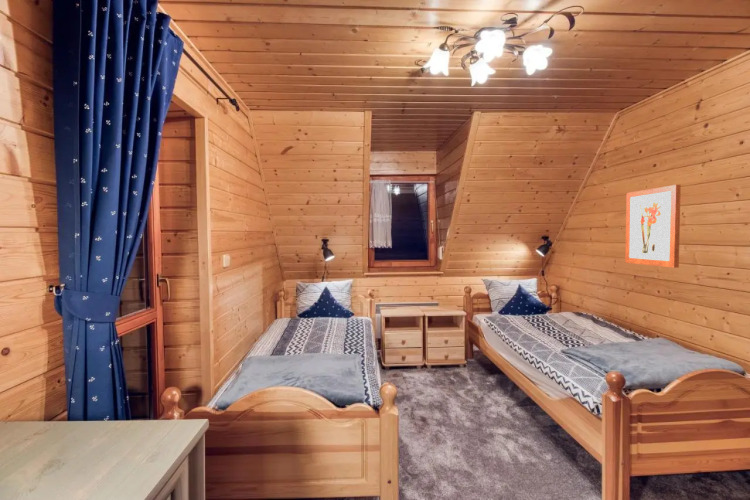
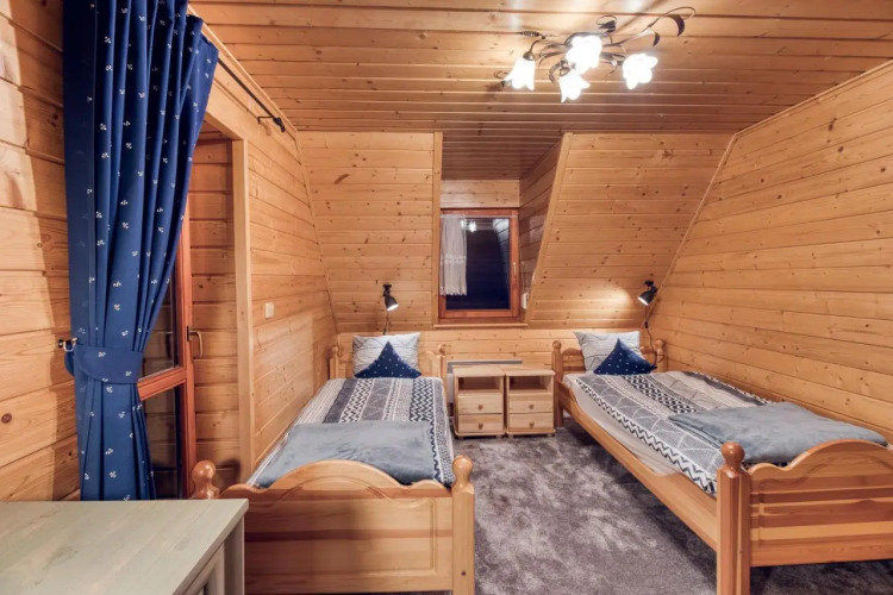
- wall art [624,184,682,269]
